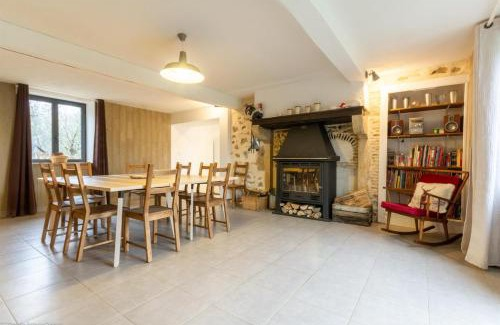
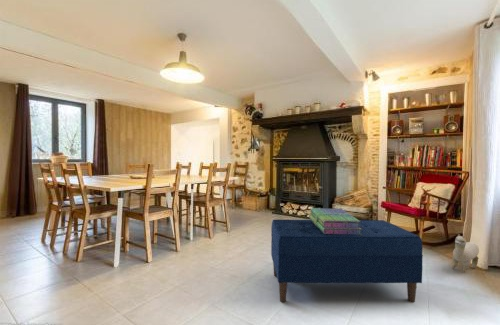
+ stack of books [308,207,362,235]
+ bench [270,219,424,303]
+ plush toy [451,233,480,273]
